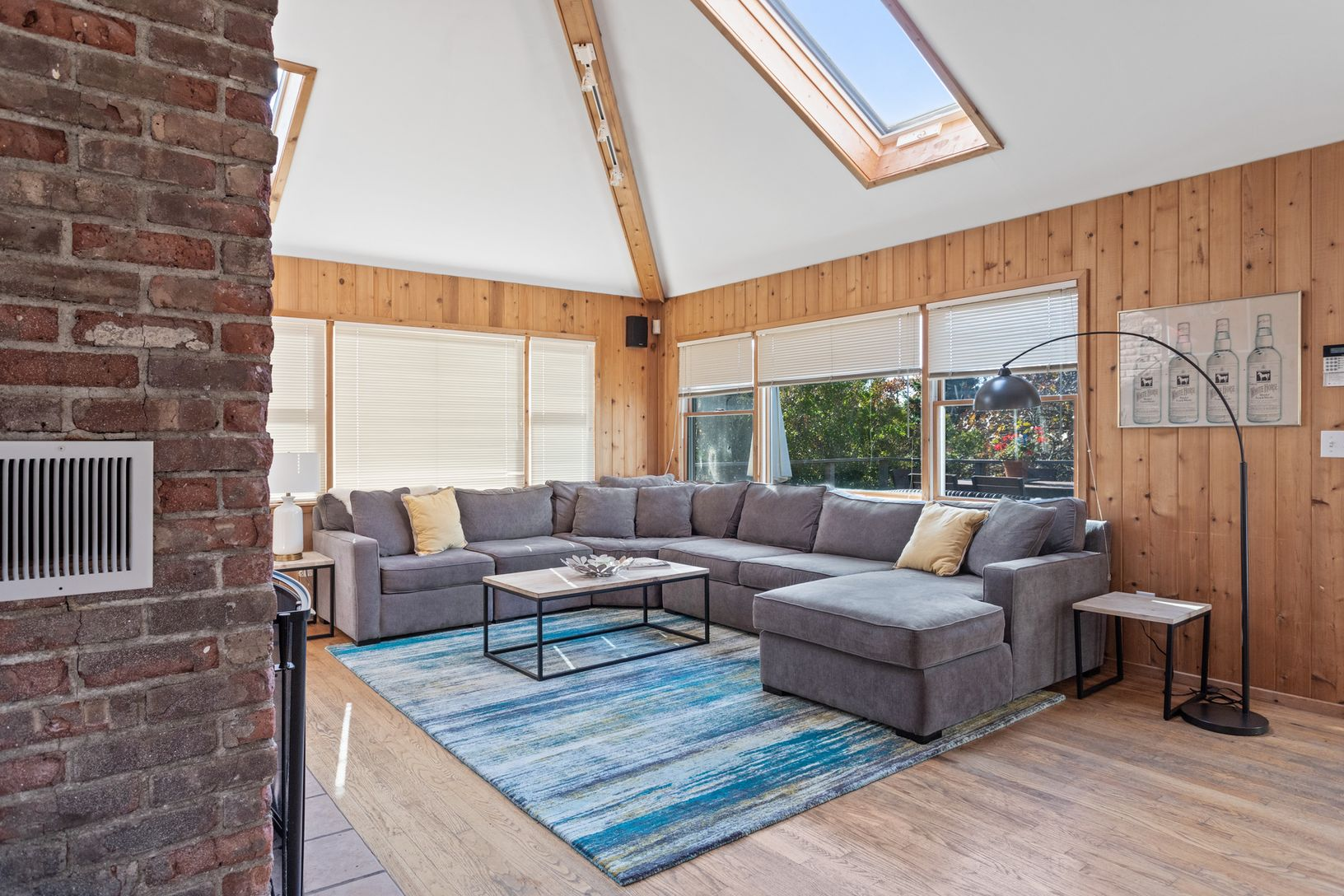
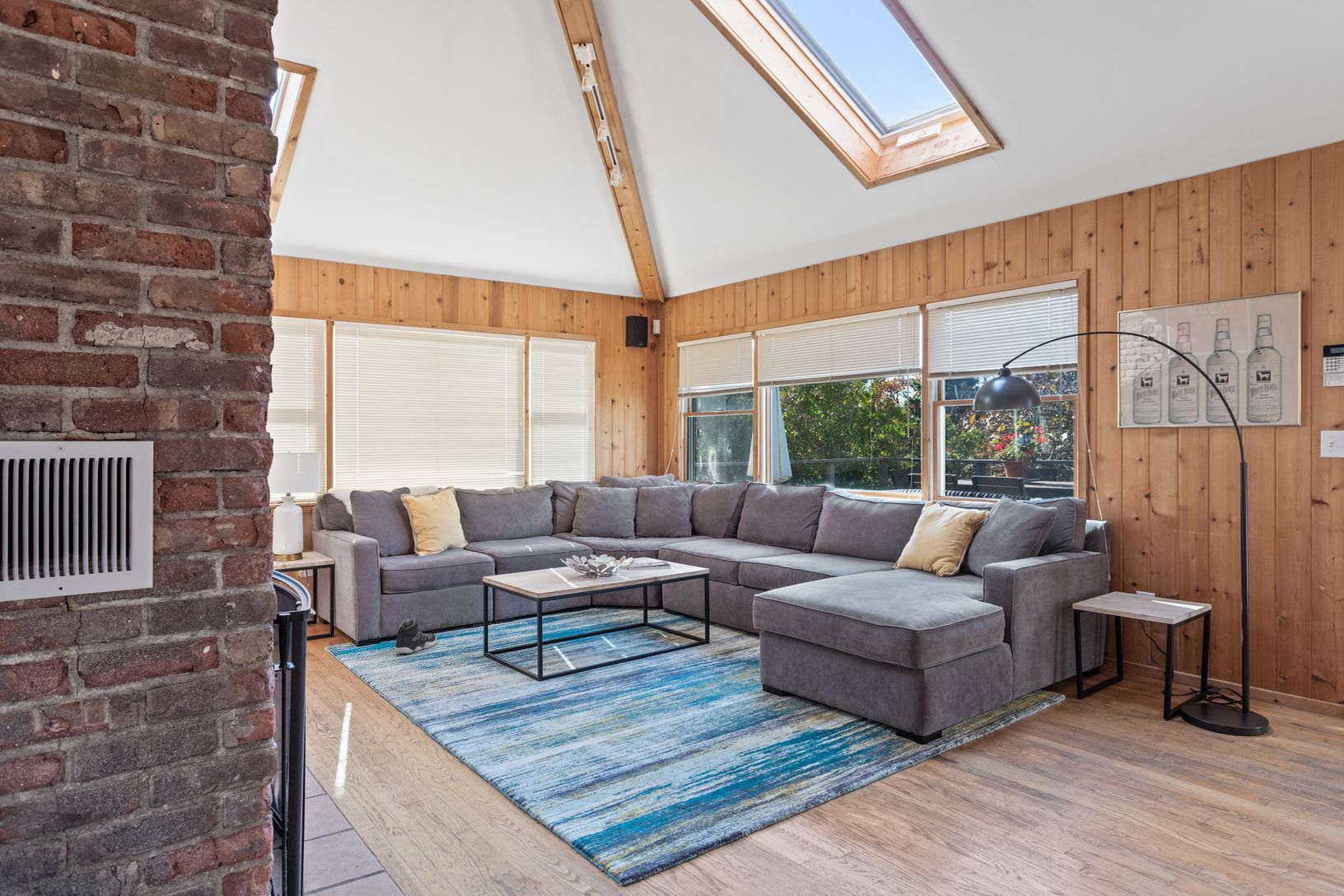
+ sneaker [394,618,437,654]
